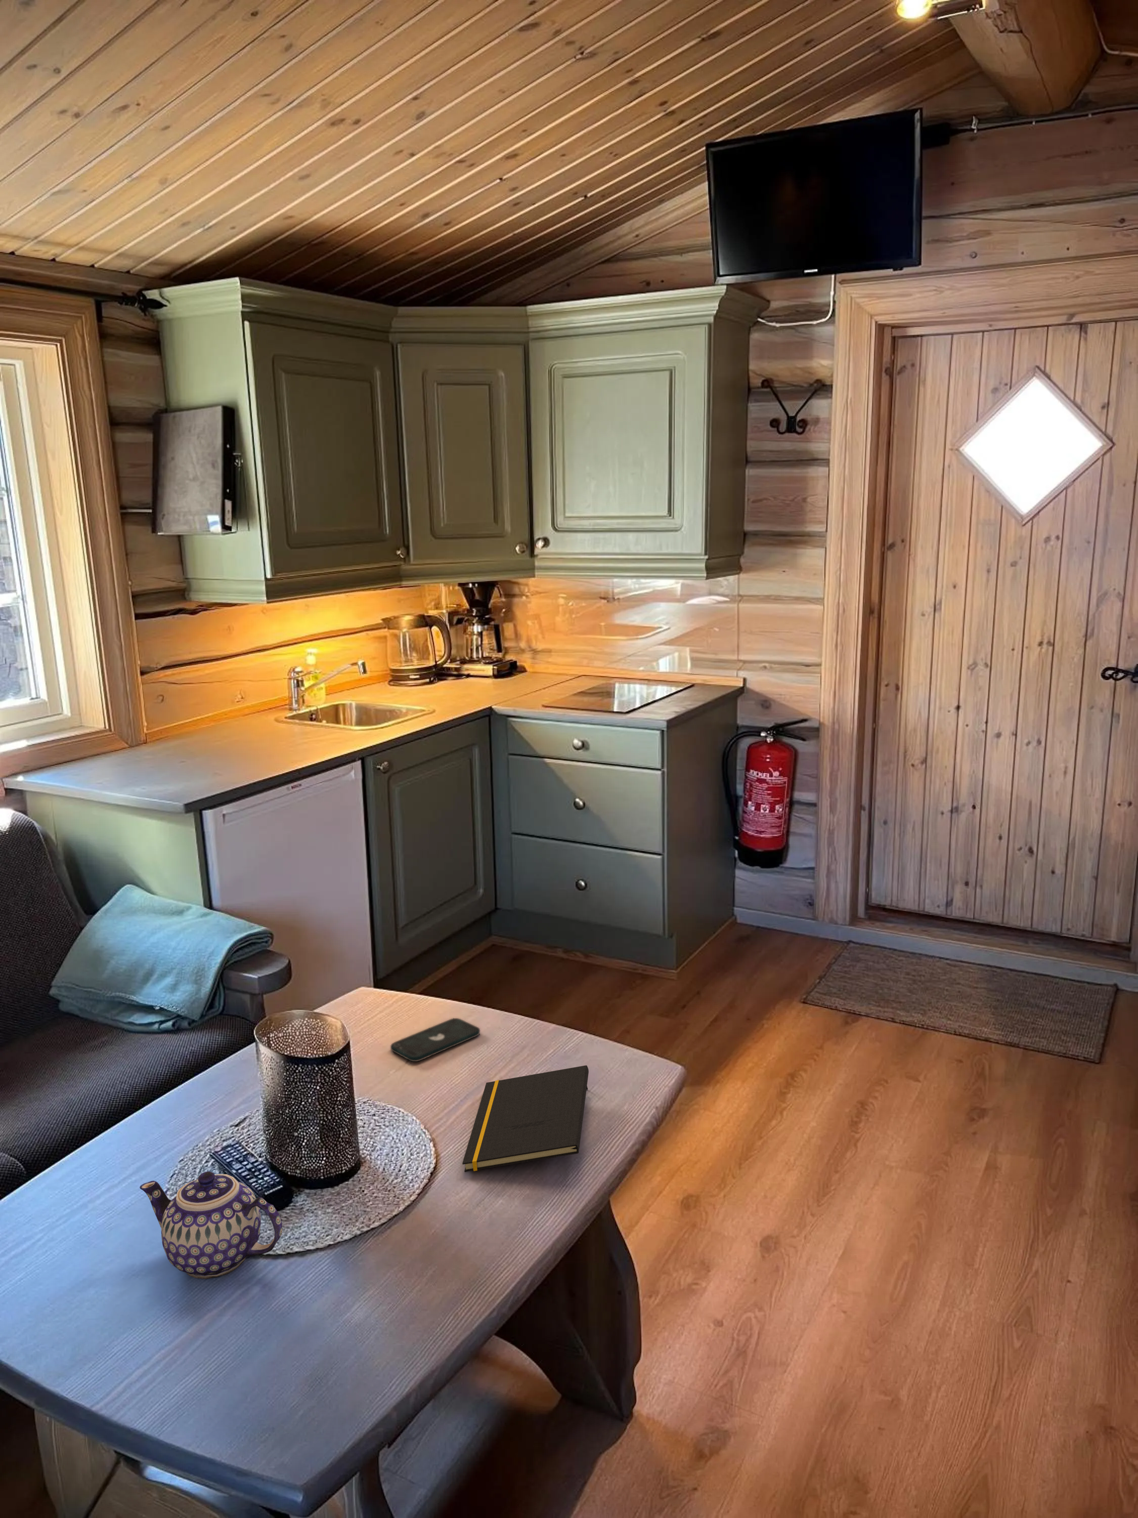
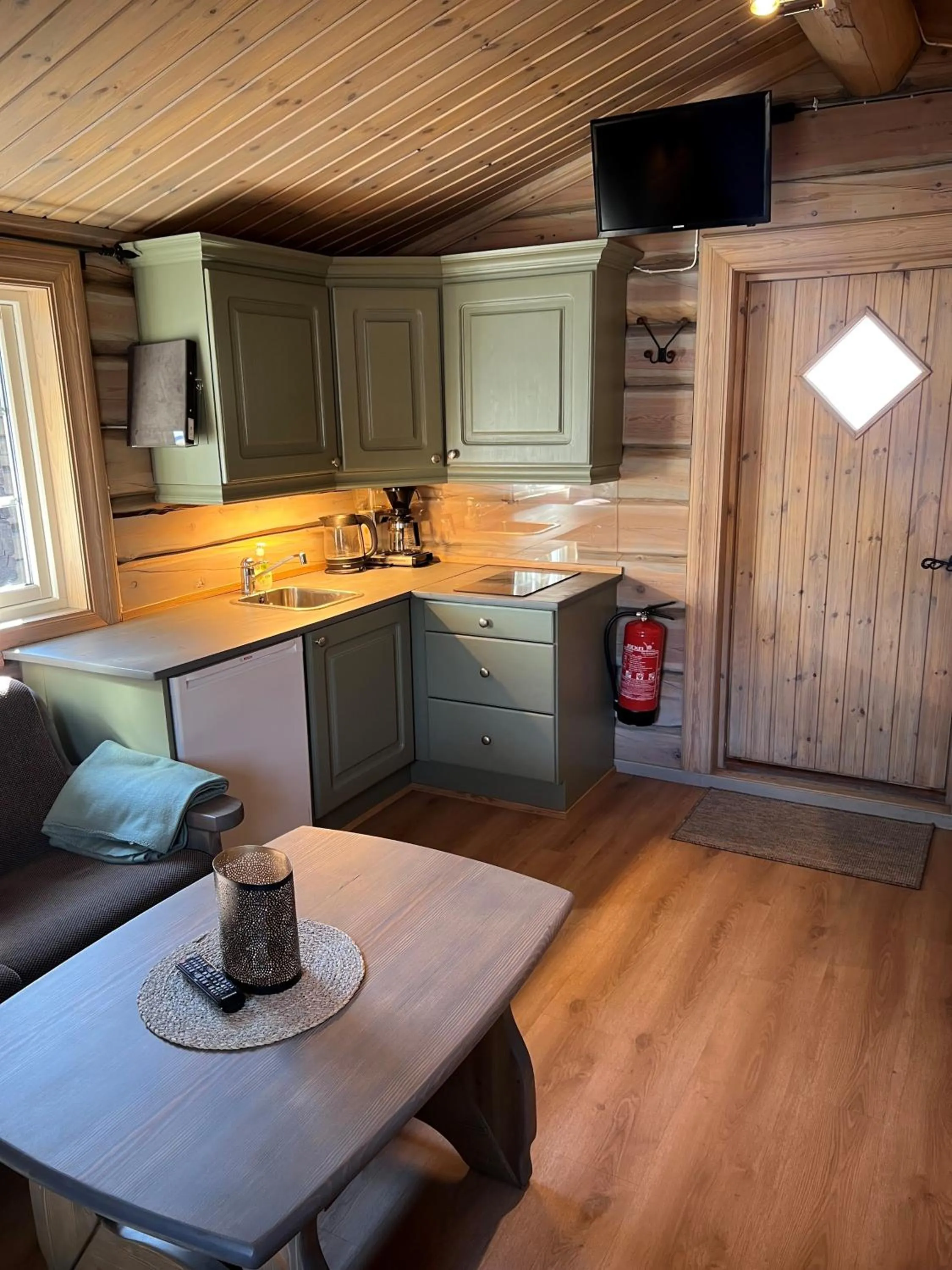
- notepad [461,1065,589,1173]
- teapot [139,1171,283,1280]
- smartphone [390,1017,481,1063]
